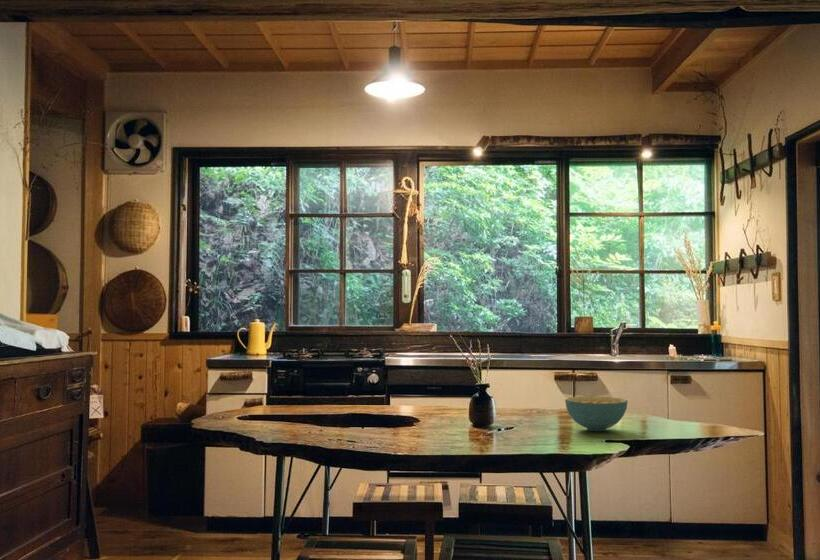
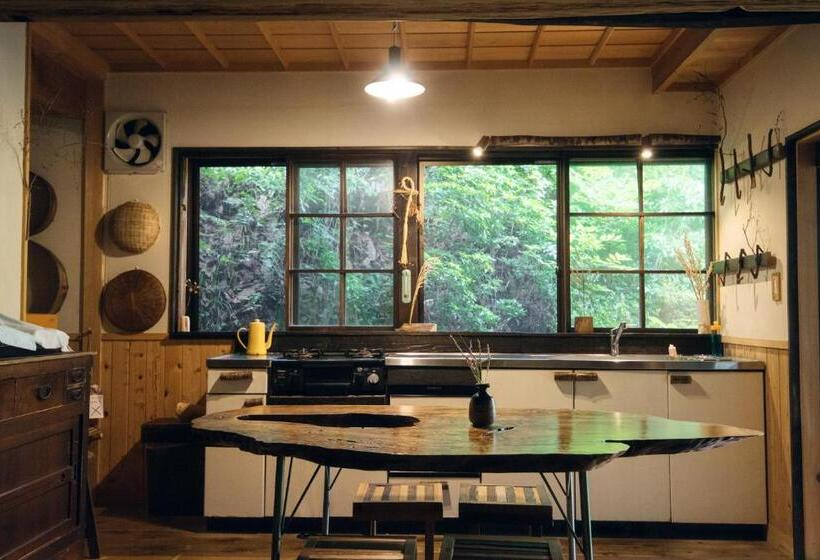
- cereal bowl [564,395,629,432]
